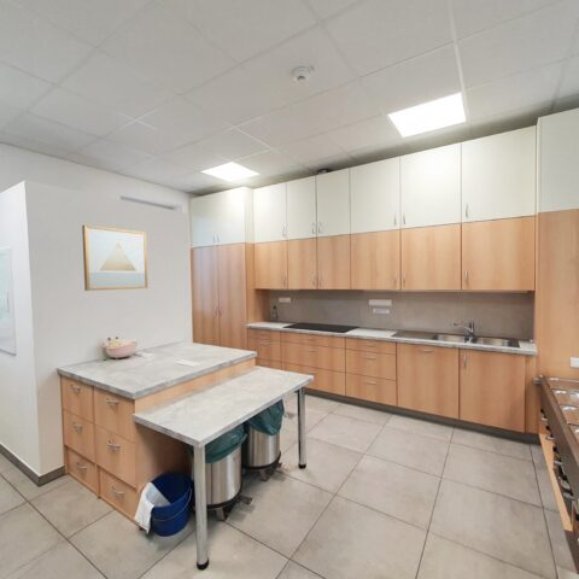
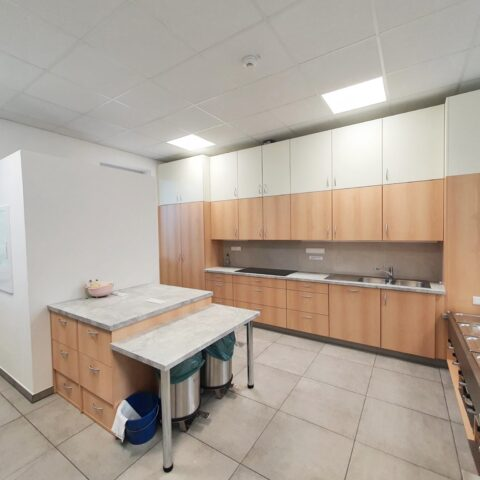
- wall art [81,224,148,292]
